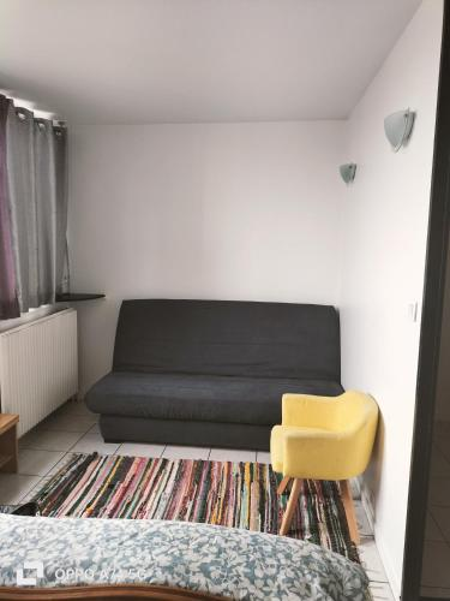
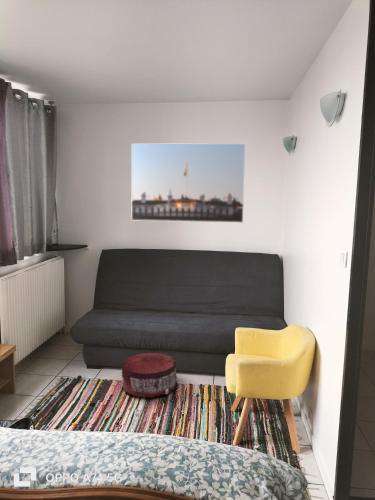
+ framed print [130,142,247,224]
+ pouf [121,351,179,399]
